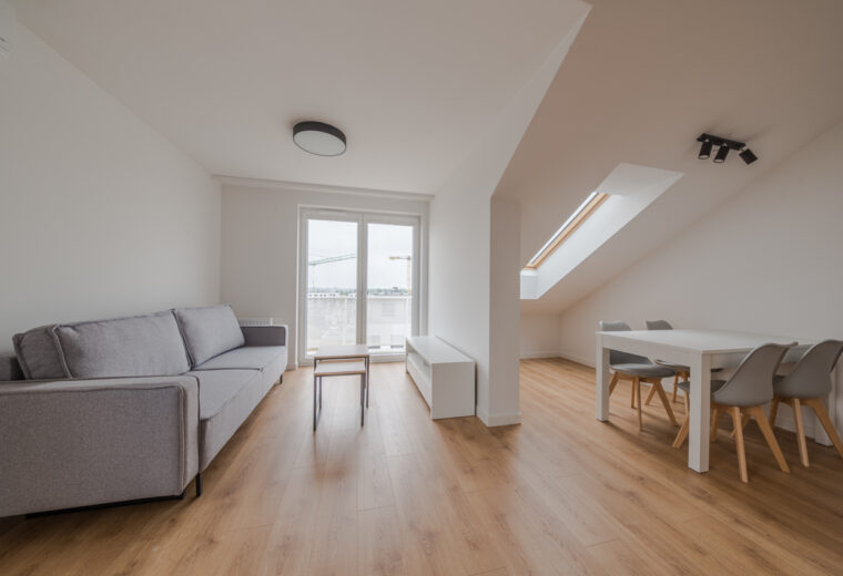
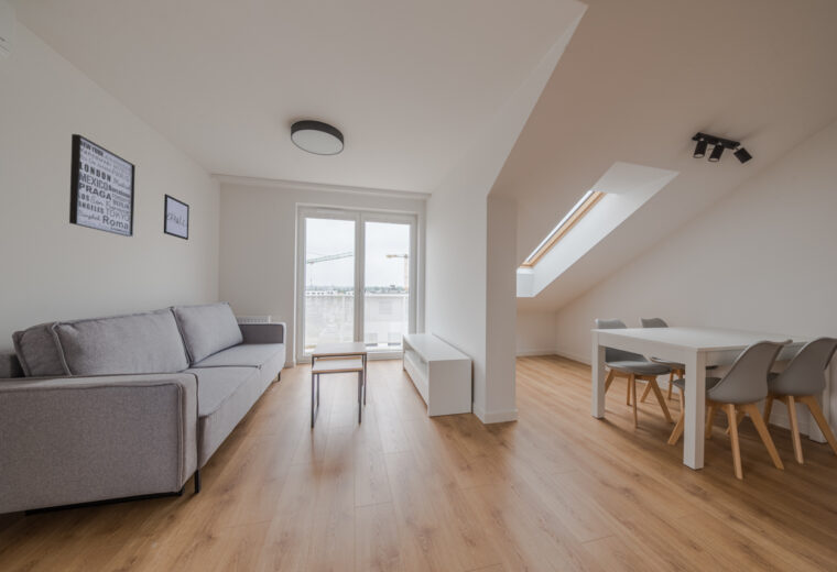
+ wall art [68,133,137,238]
+ wall art [163,193,191,241]
